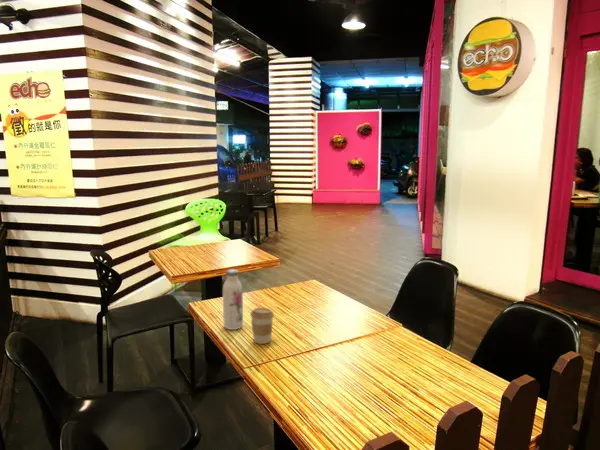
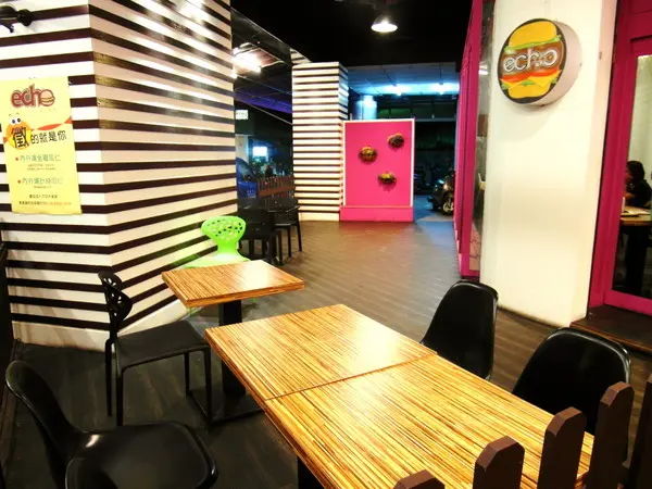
- coffee cup [249,307,275,345]
- water bottle [222,268,244,331]
